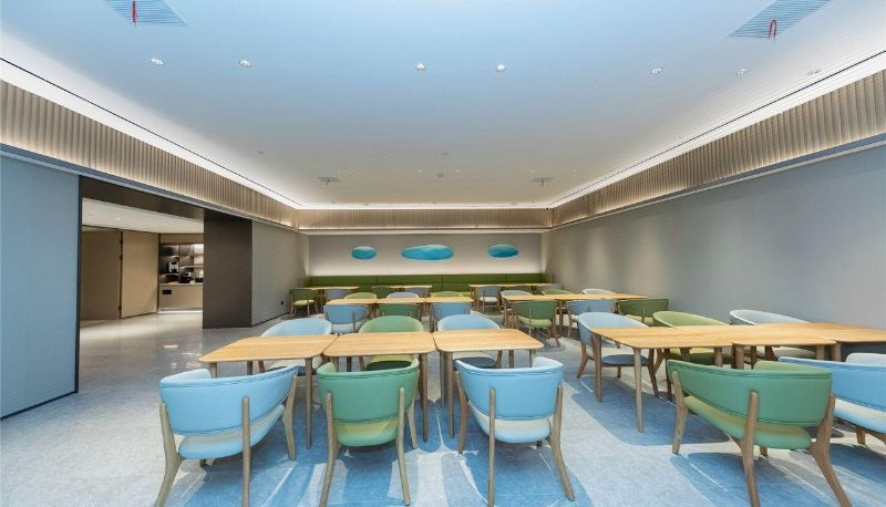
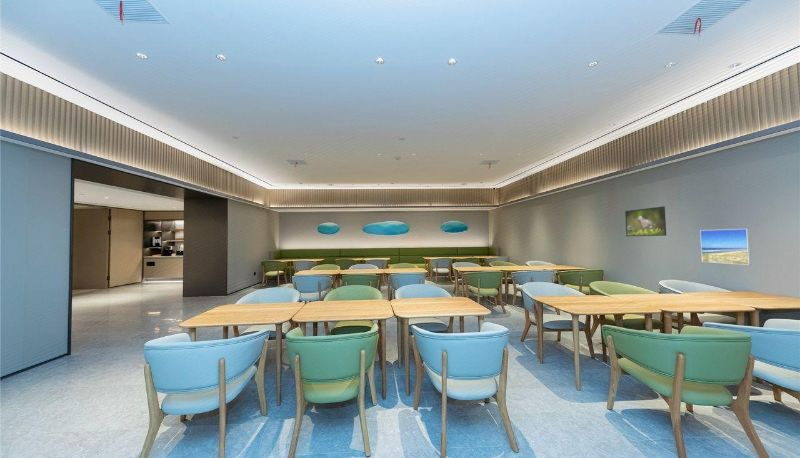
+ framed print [699,228,752,266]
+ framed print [624,205,667,237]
